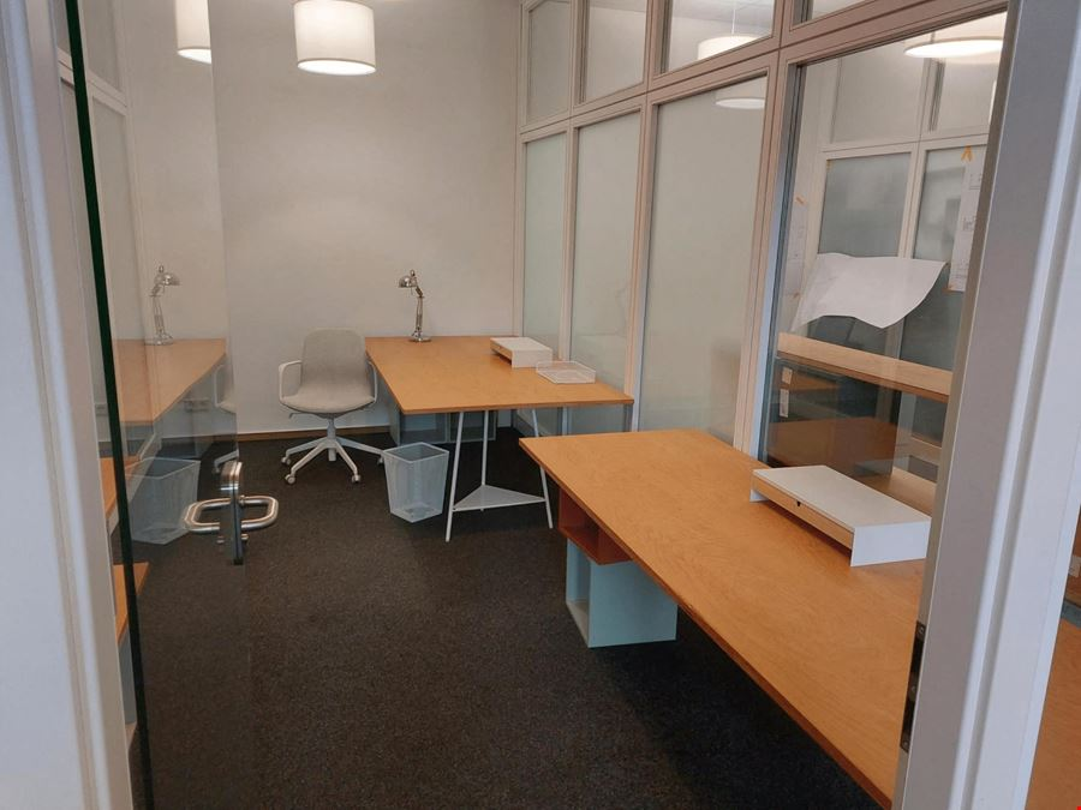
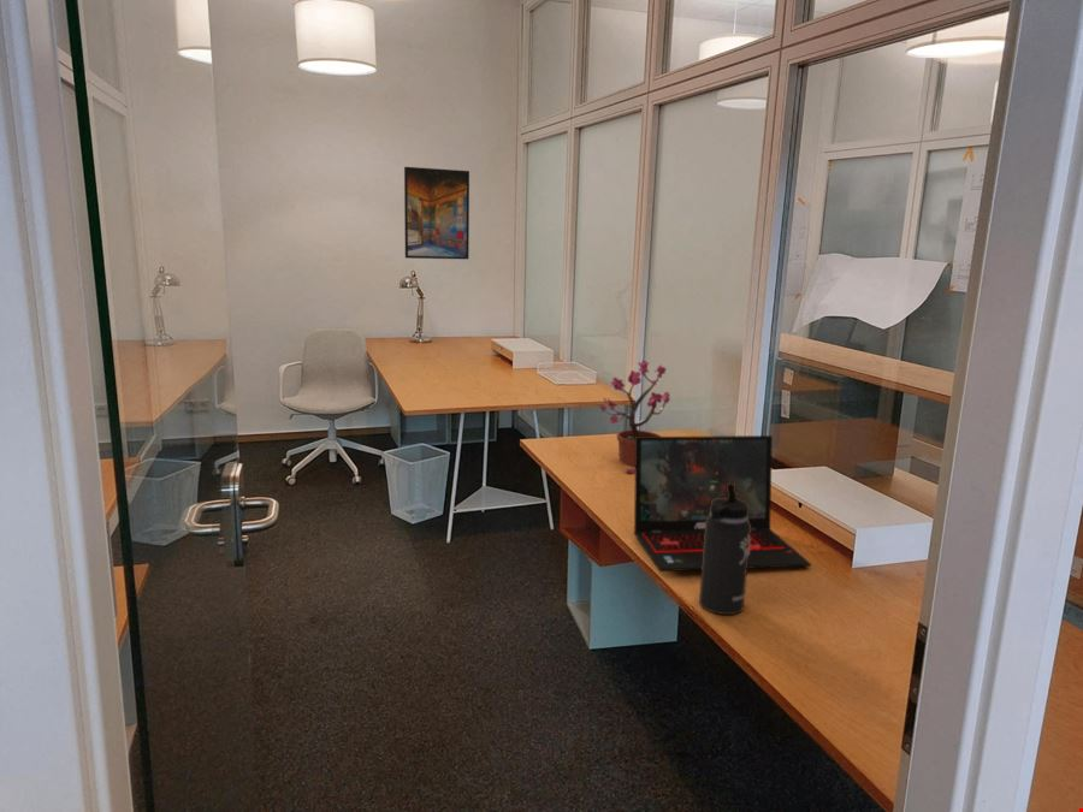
+ laptop [633,434,812,573]
+ thermos bottle [698,482,751,616]
+ potted plant [597,360,671,474]
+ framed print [403,166,471,260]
